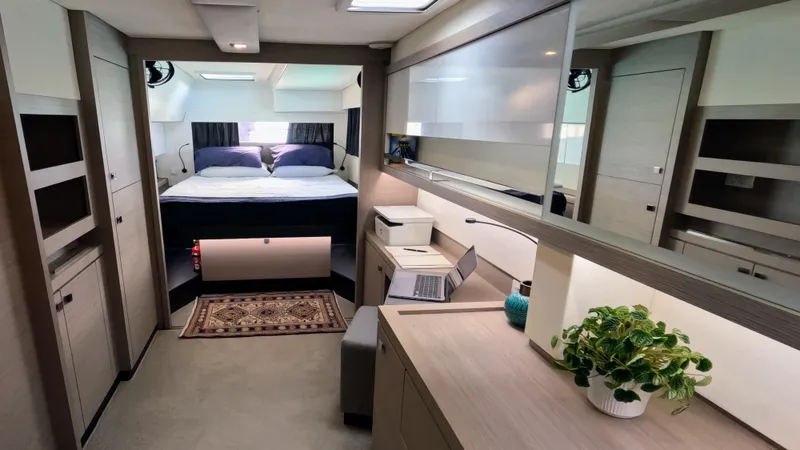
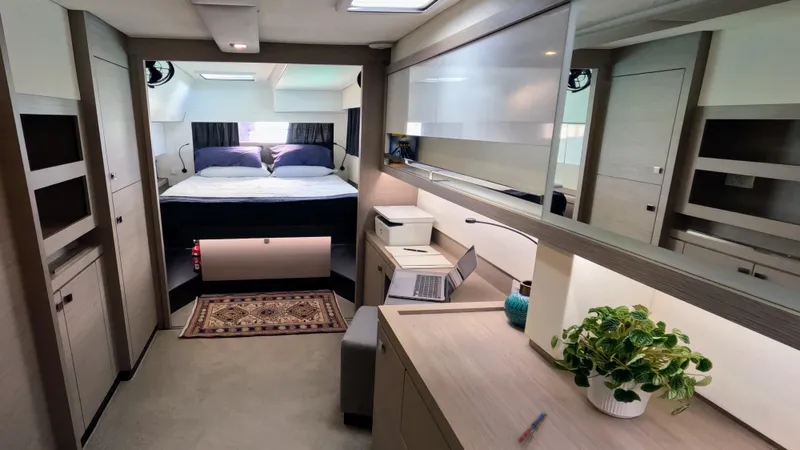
+ pen [516,411,548,444]
